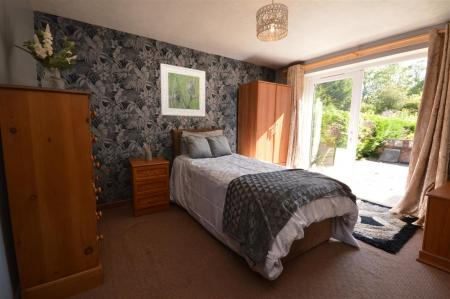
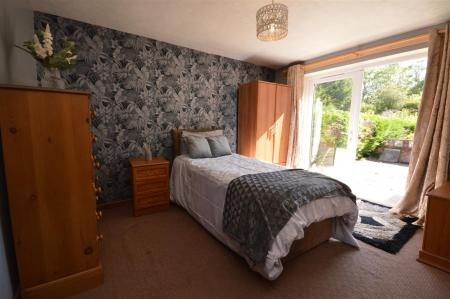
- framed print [159,63,206,118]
